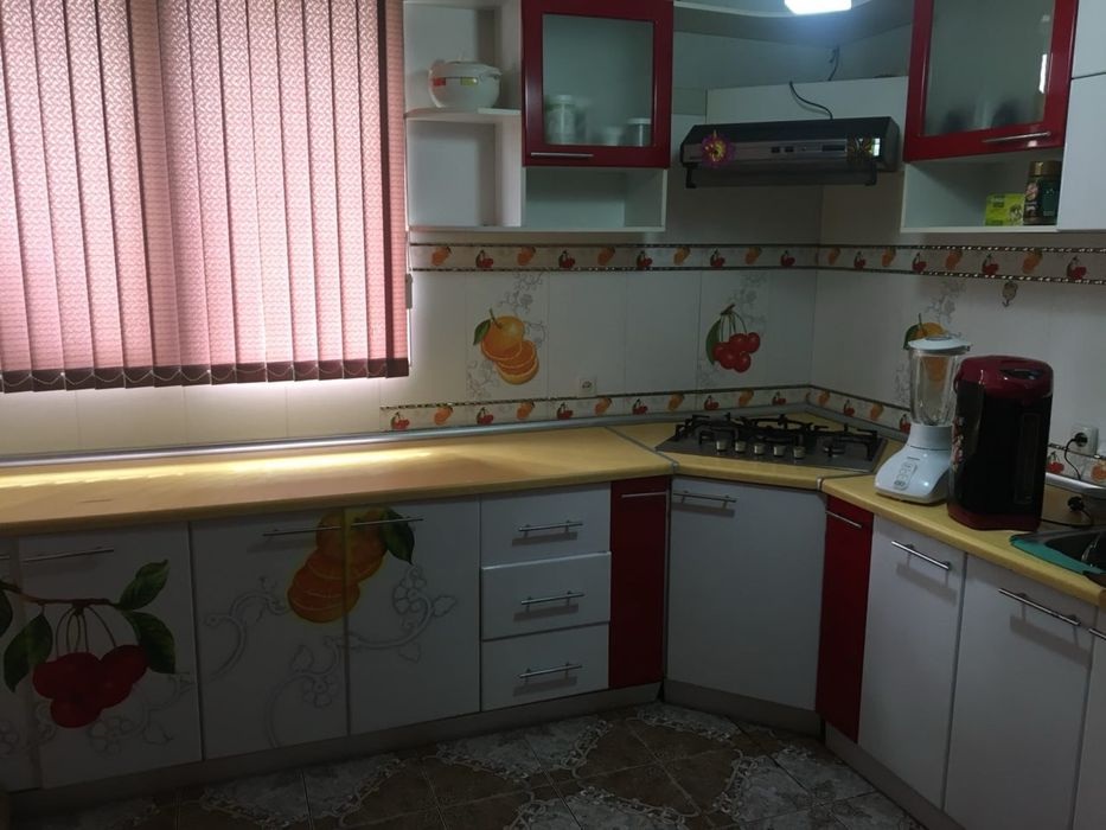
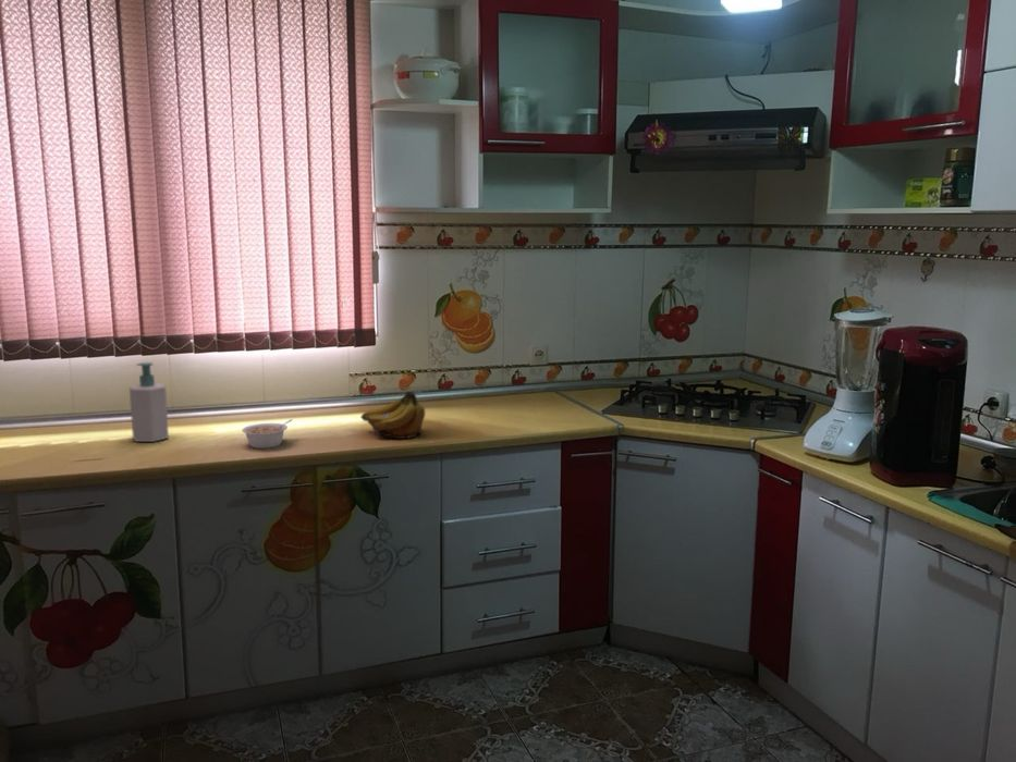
+ fruit [359,391,426,440]
+ soap bottle [128,361,170,443]
+ legume [241,418,294,450]
